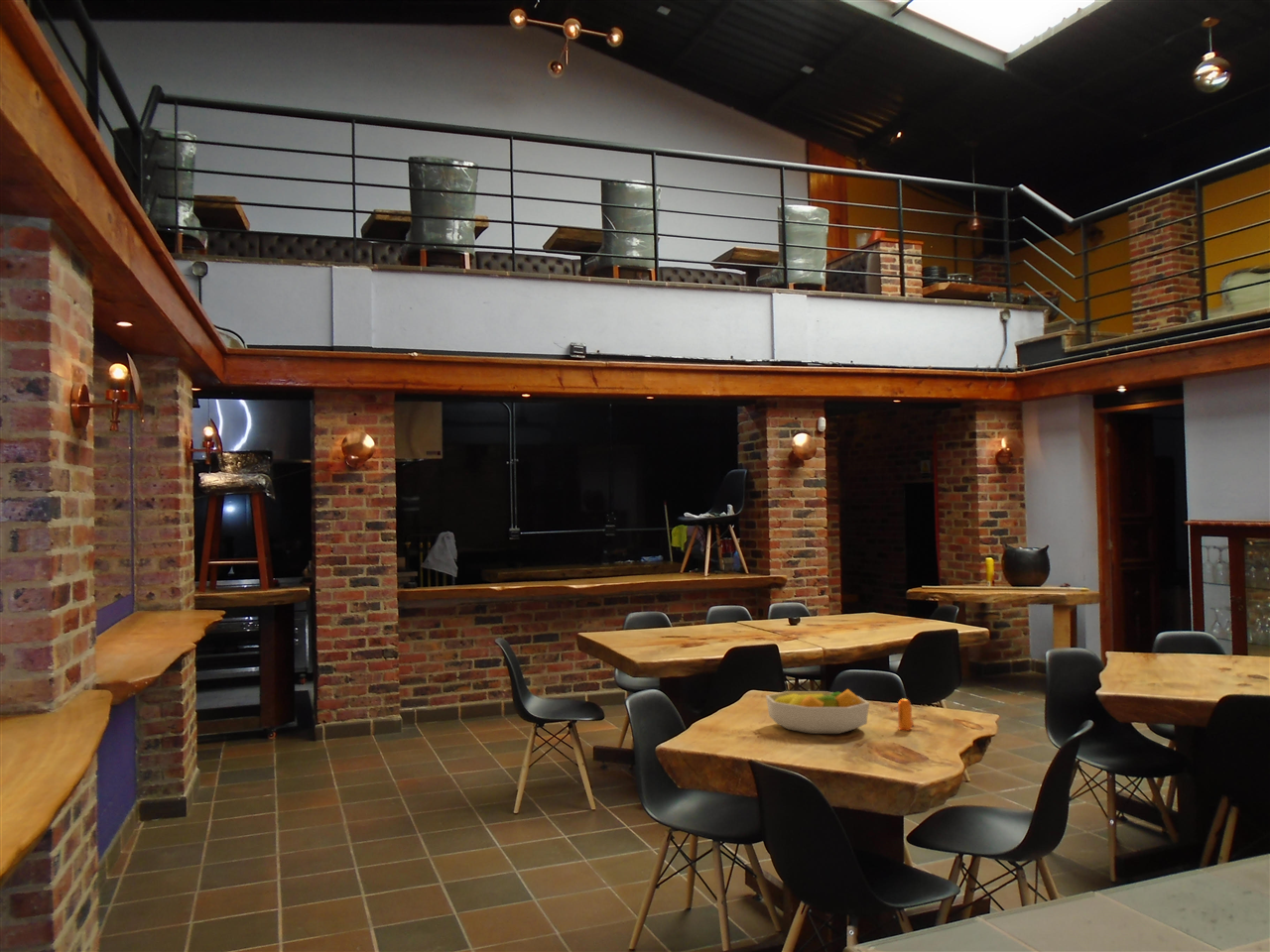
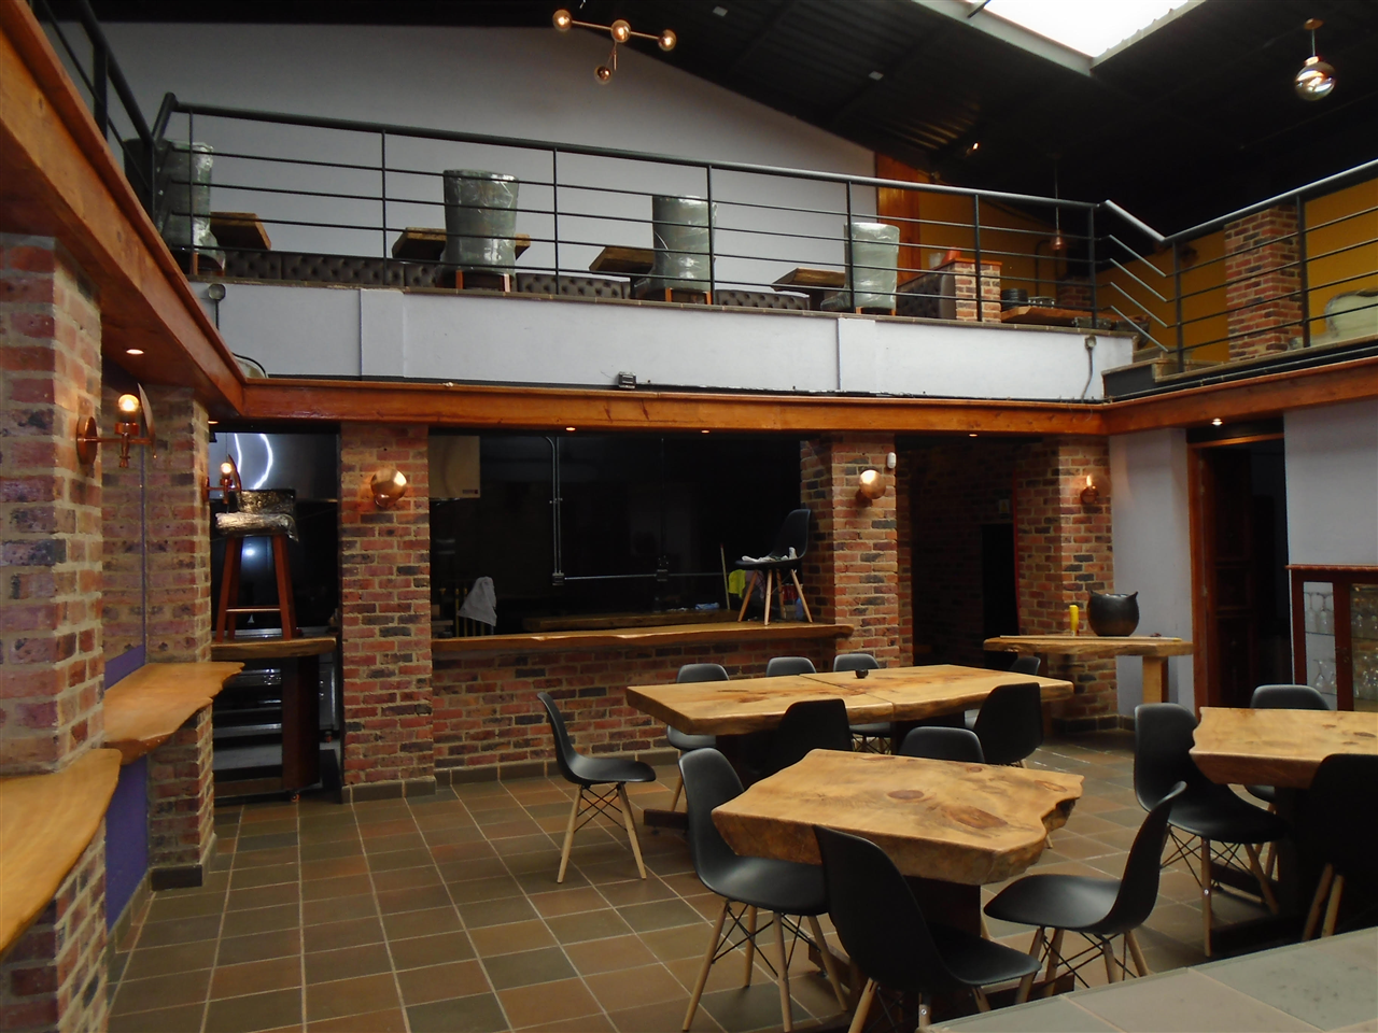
- fruit bowl [765,688,870,735]
- pepper shaker [897,698,915,732]
